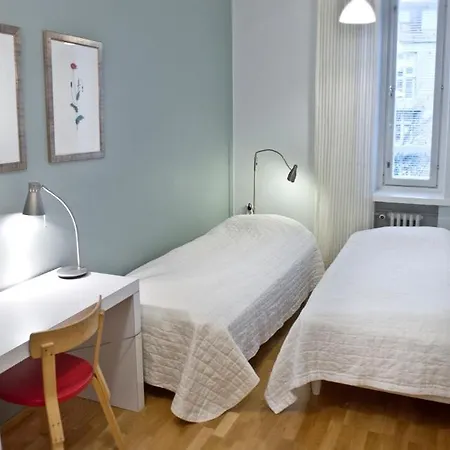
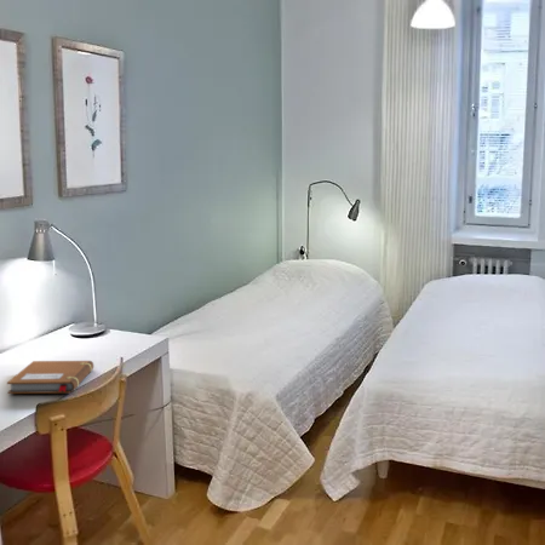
+ notebook [6,360,94,395]
